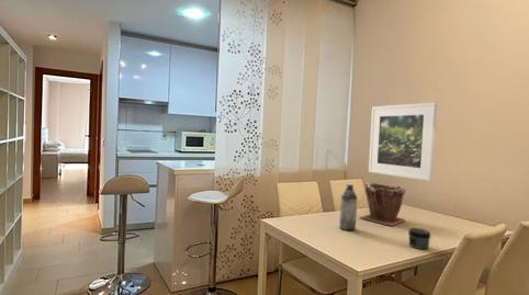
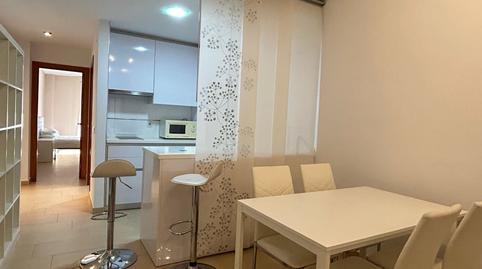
- plant pot [359,182,406,227]
- jar [407,227,431,250]
- water bottle [338,183,358,231]
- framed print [368,101,438,182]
